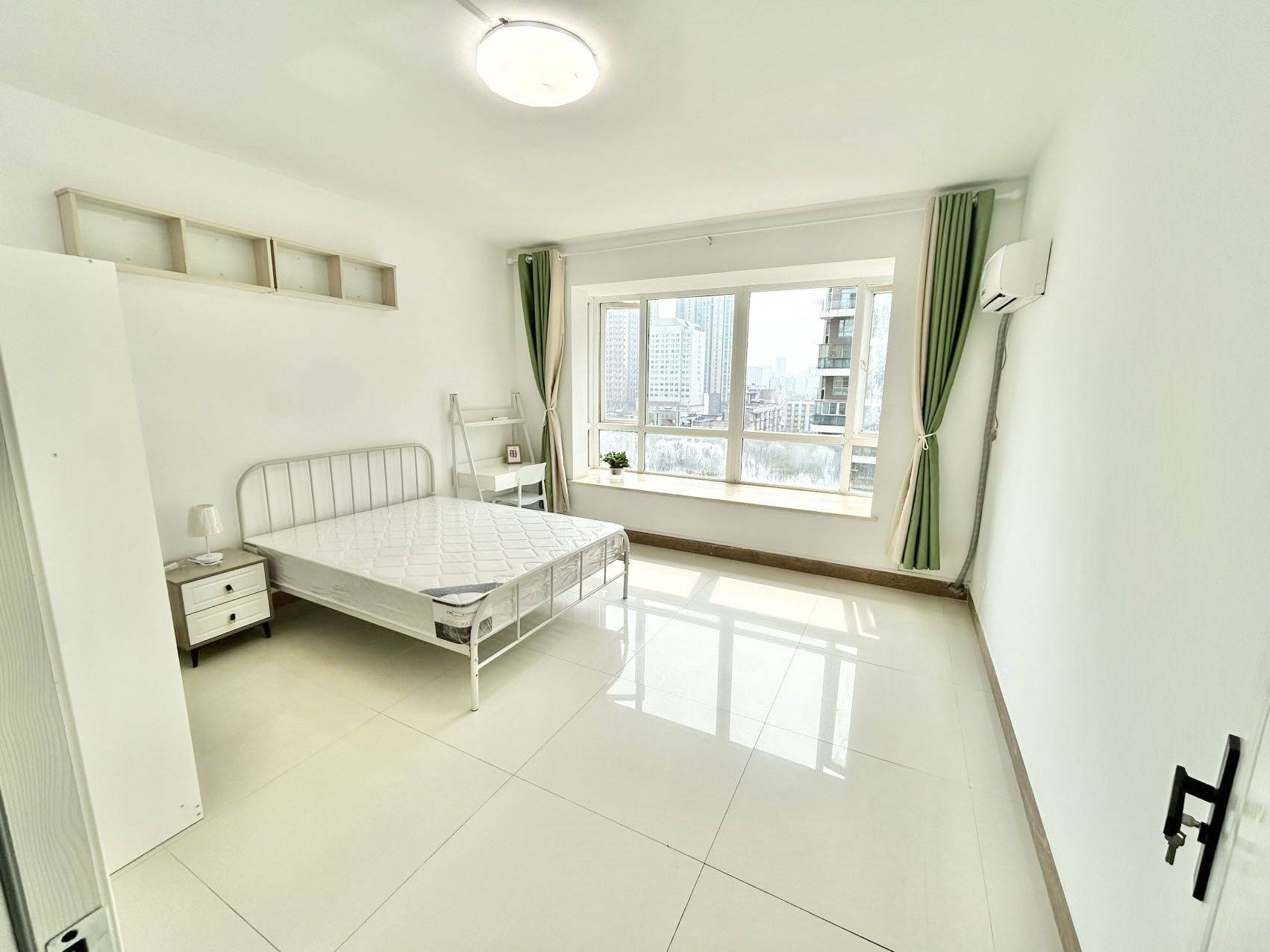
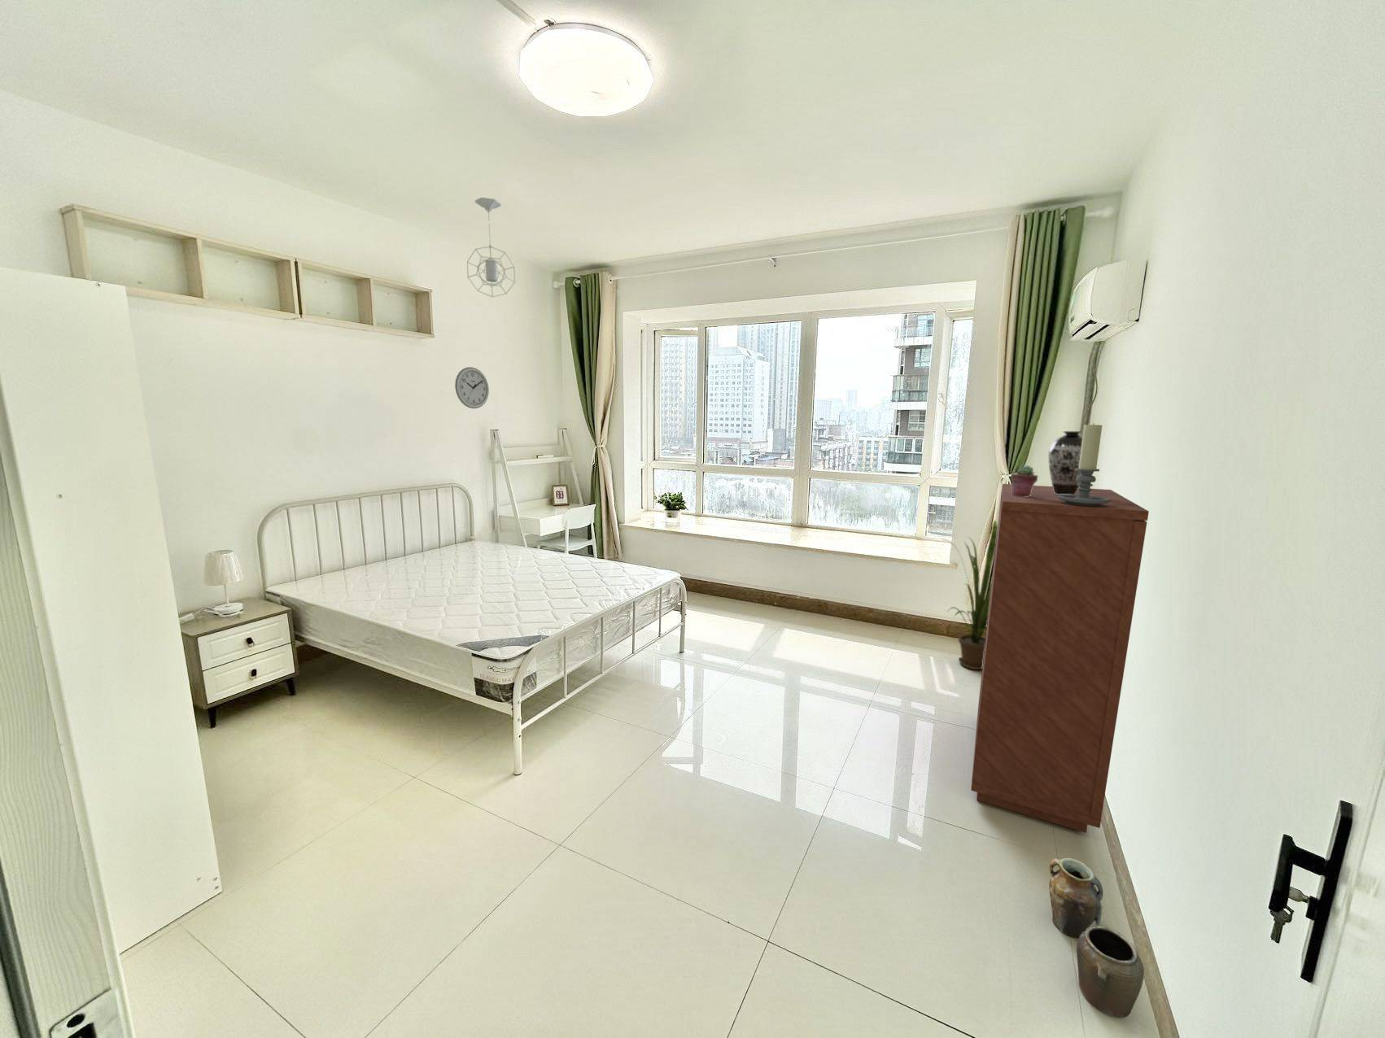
+ wall clock [454,366,490,409]
+ candle holder [1058,422,1111,506]
+ house plant [941,520,998,671]
+ pendant light [467,197,516,298]
+ decorative vase [1047,431,1083,495]
+ jar set [1048,857,1145,1018]
+ dresser [971,483,1149,834]
+ potted succulent [1010,464,1039,497]
